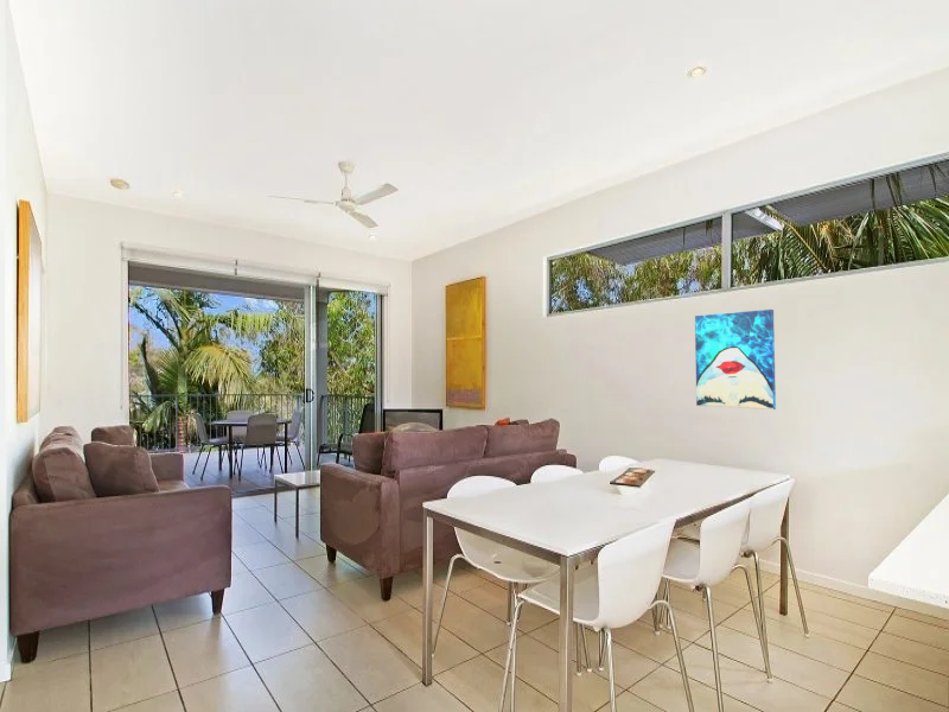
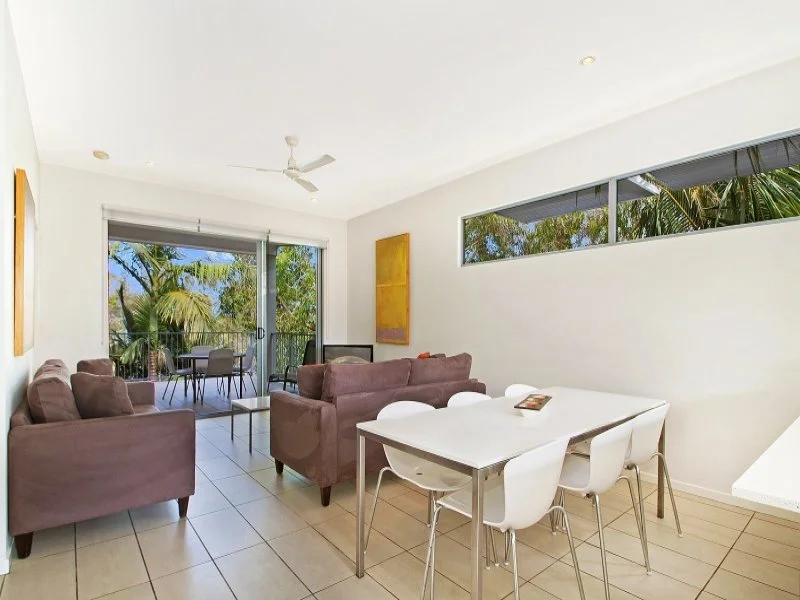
- wall art [694,309,777,411]
